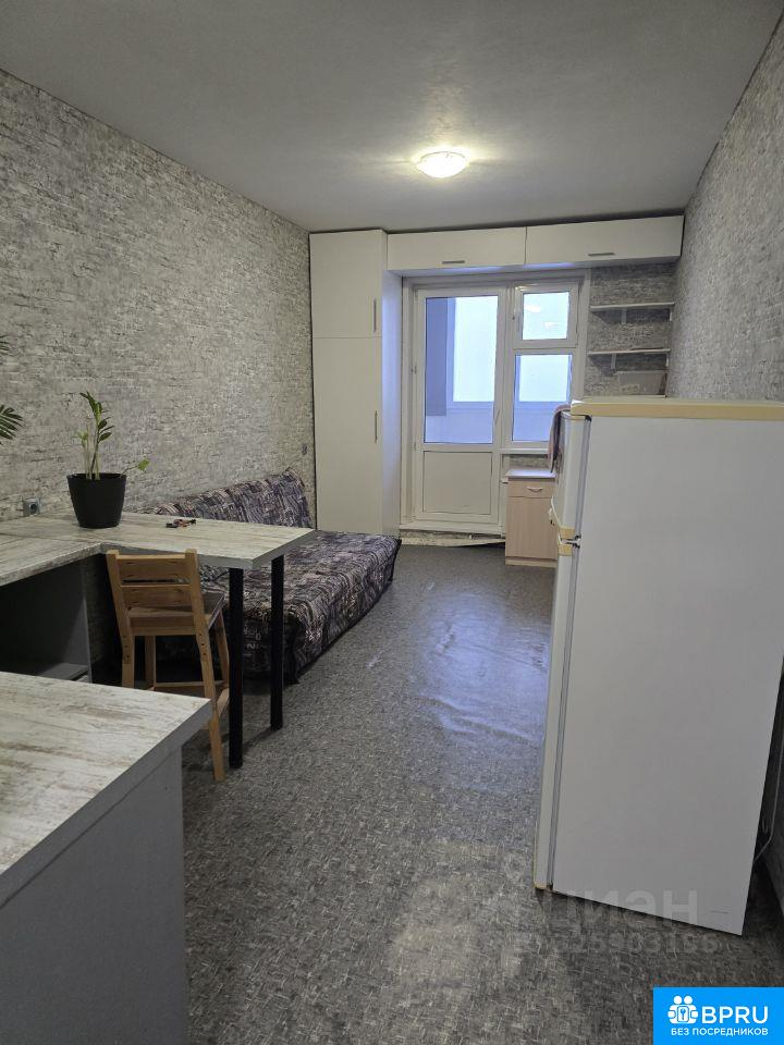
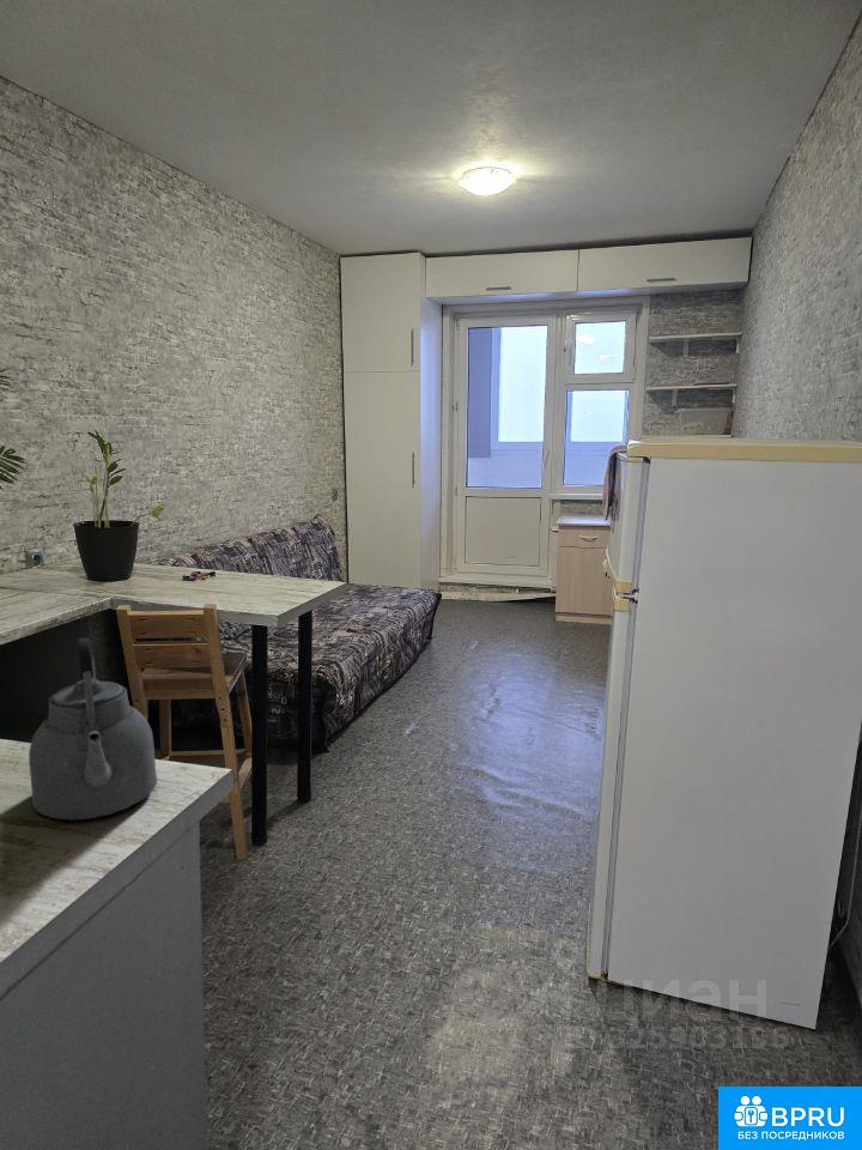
+ kettle [28,637,158,822]
